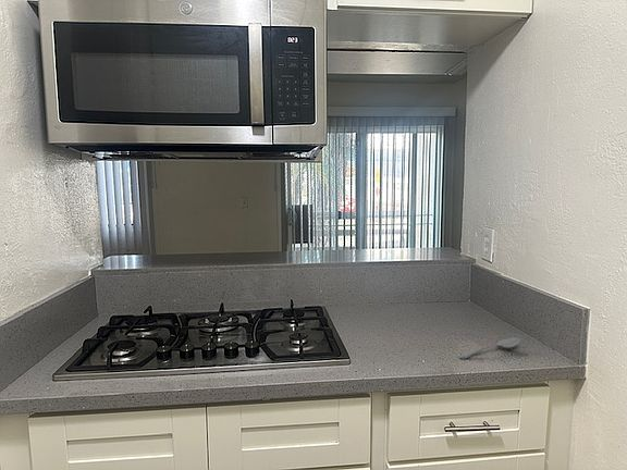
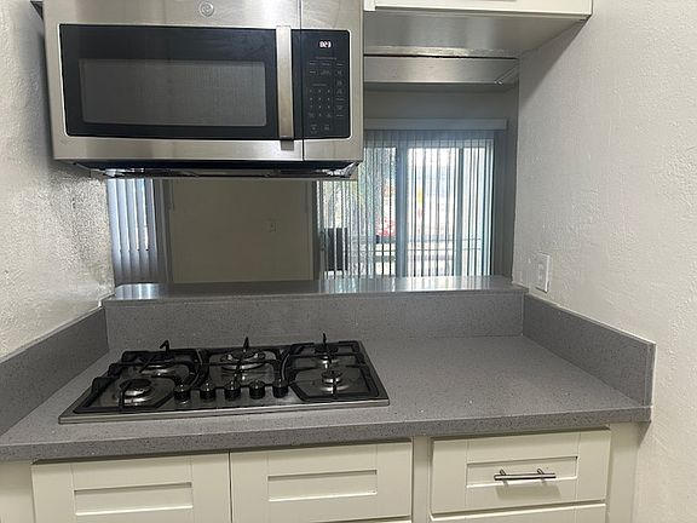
- spoon [458,336,521,360]
